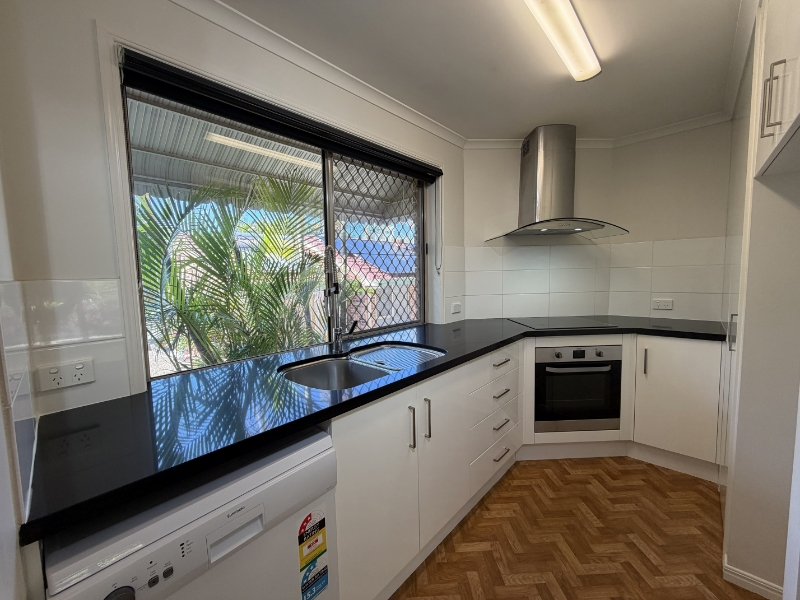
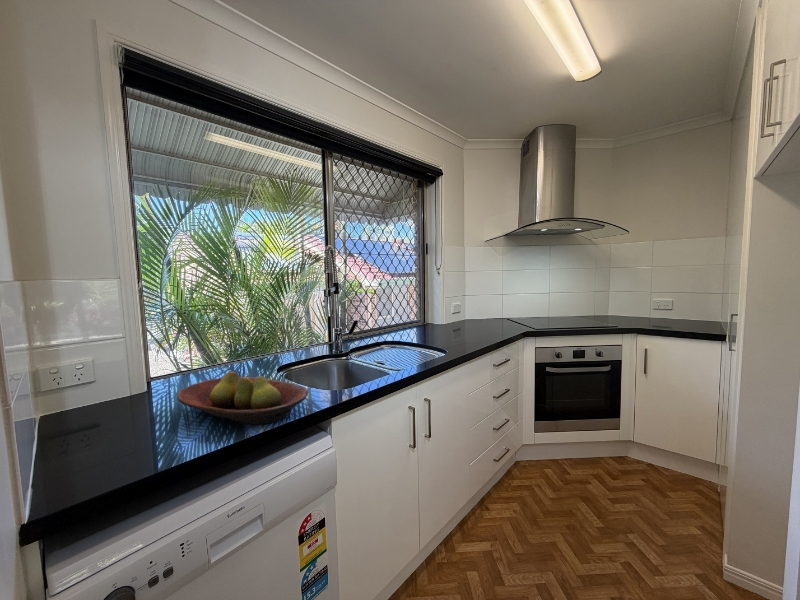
+ fruit bowl [177,370,309,425]
